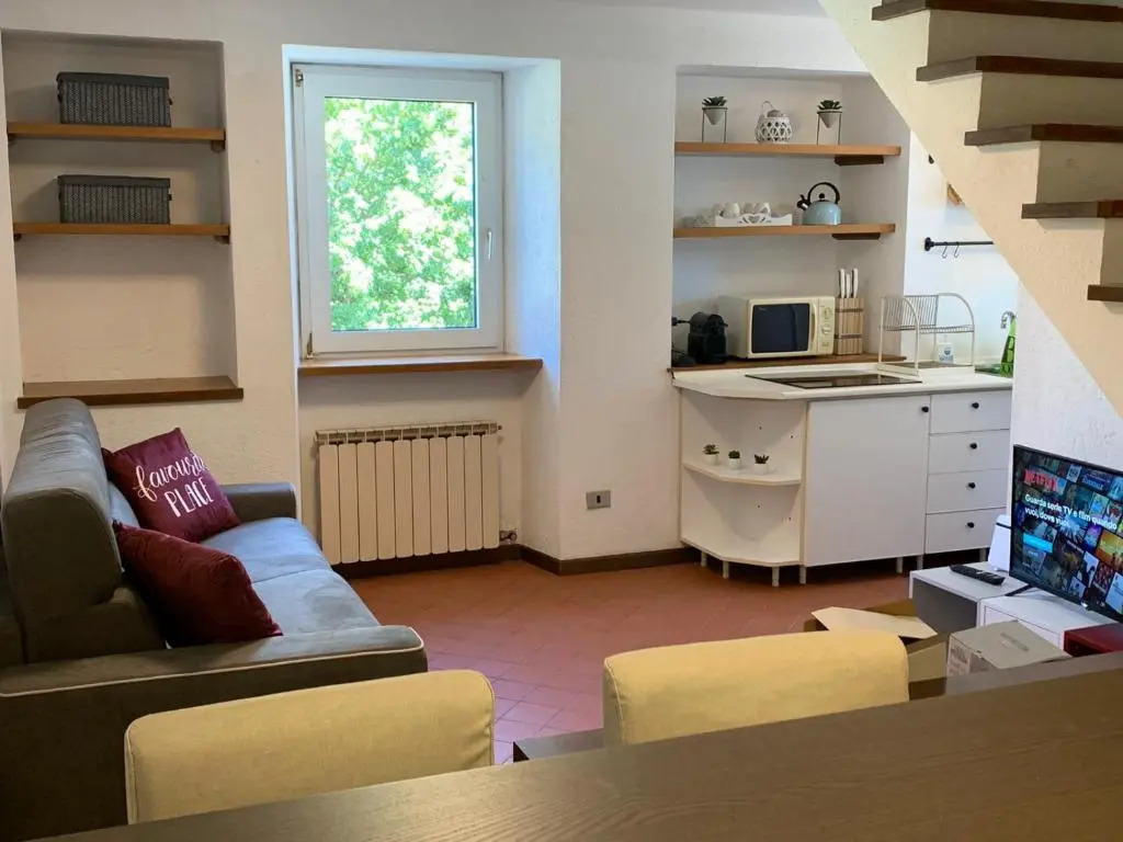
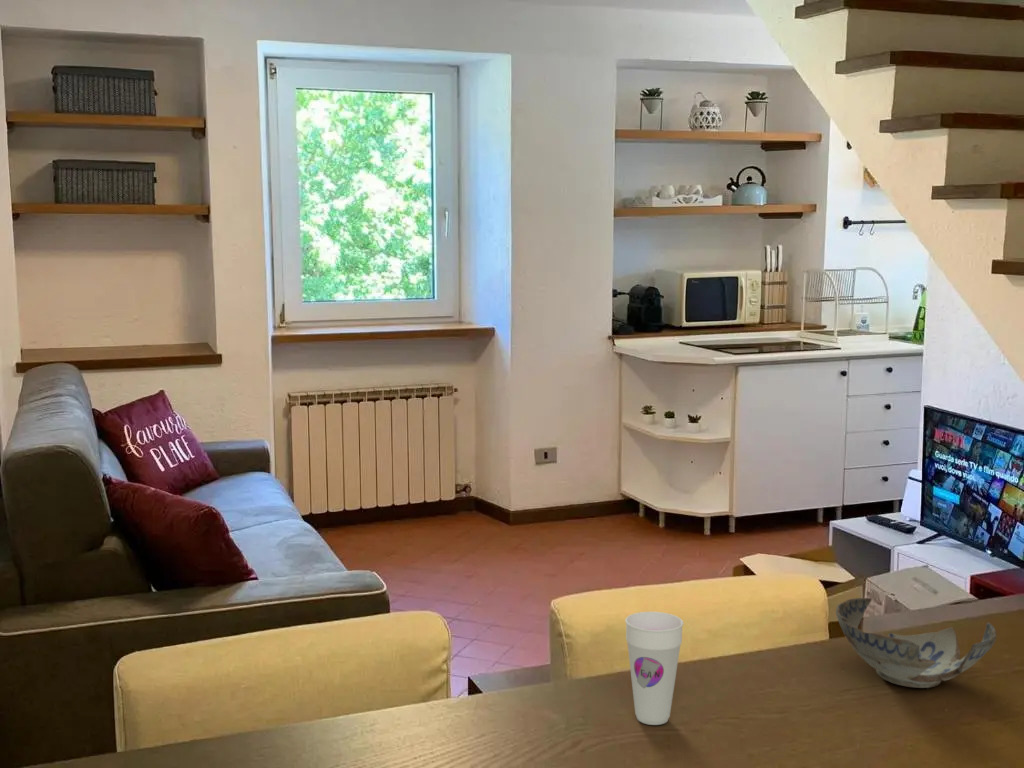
+ cup [624,611,685,726]
+ decorative bowl [835,597,998,689]
